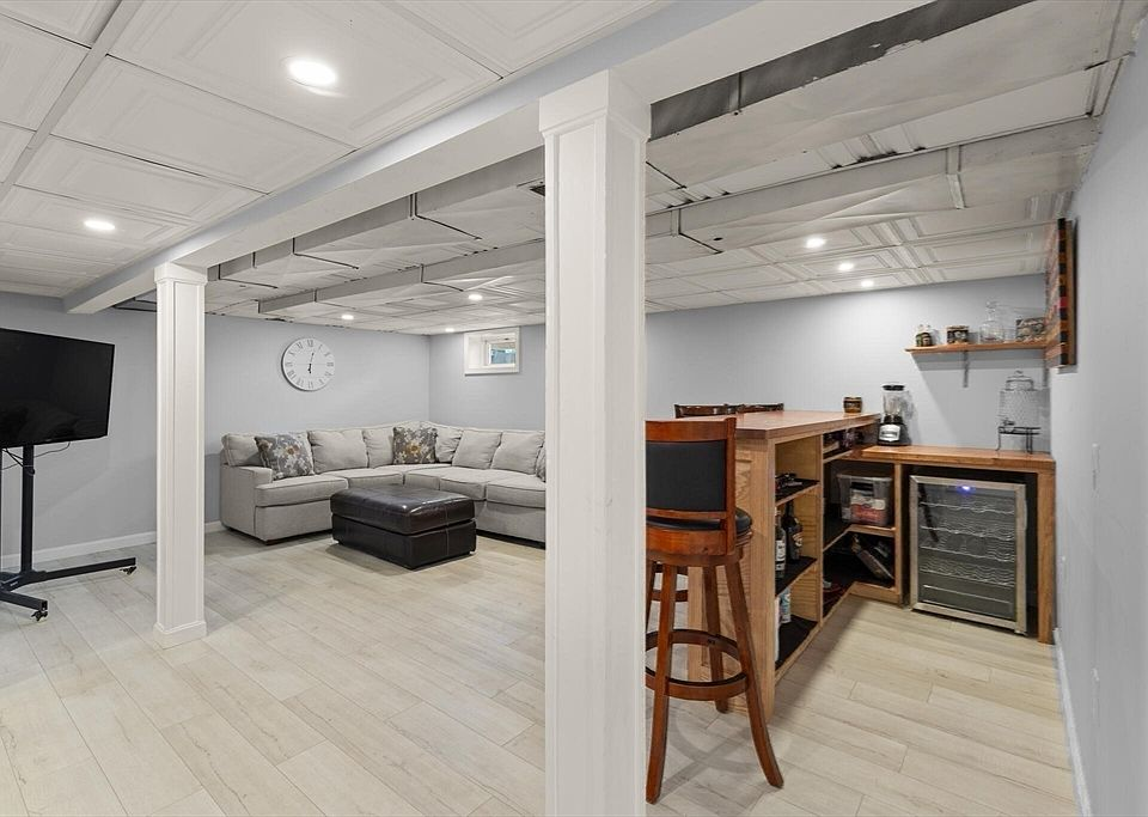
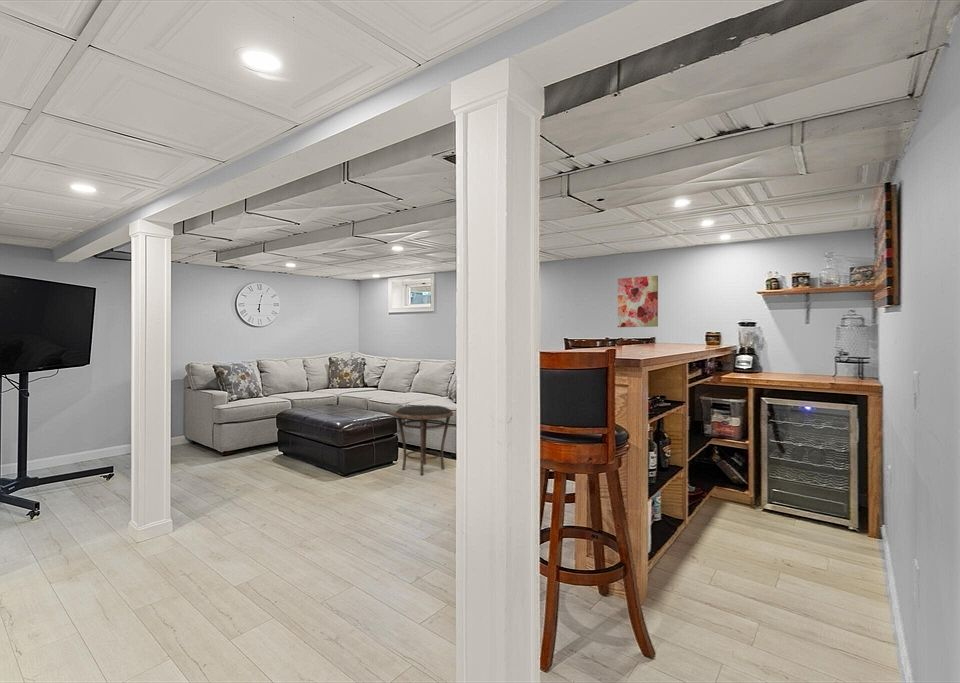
+ side table [393,404,454,476]
+ wall art [617,275,659,328]
